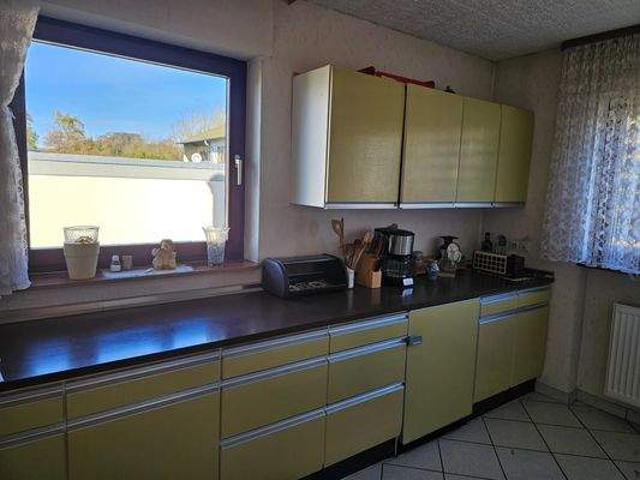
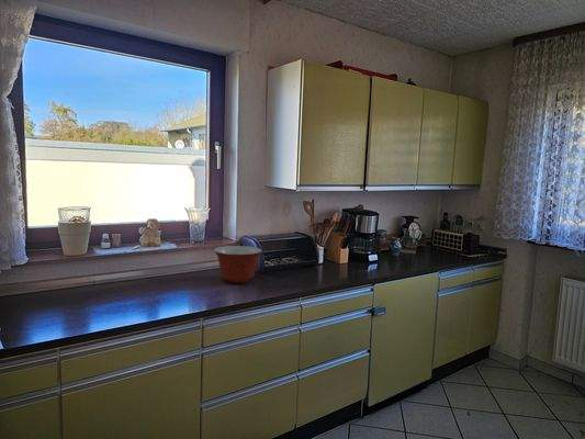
+ mixing bowl [213,245,263,284]
